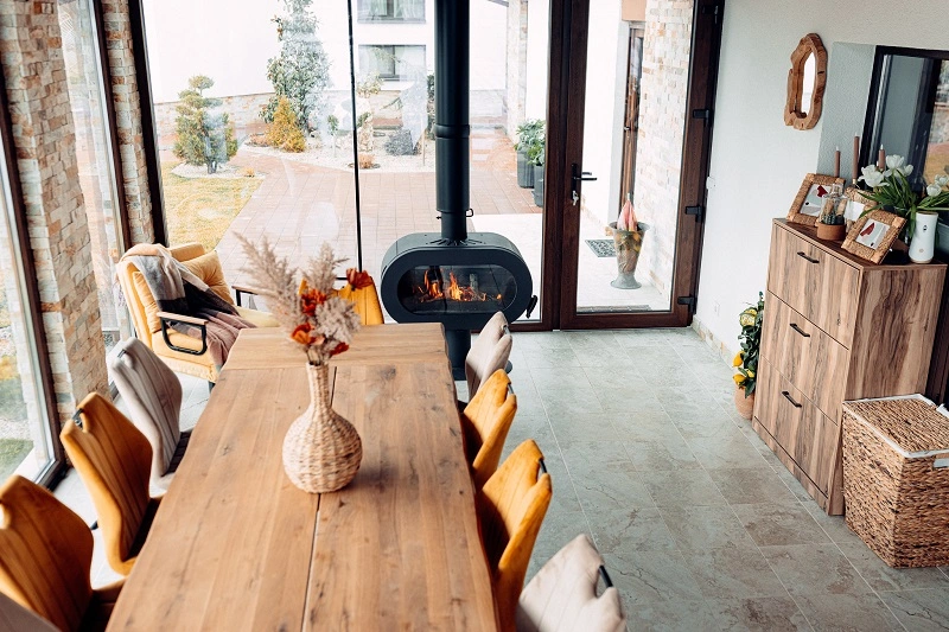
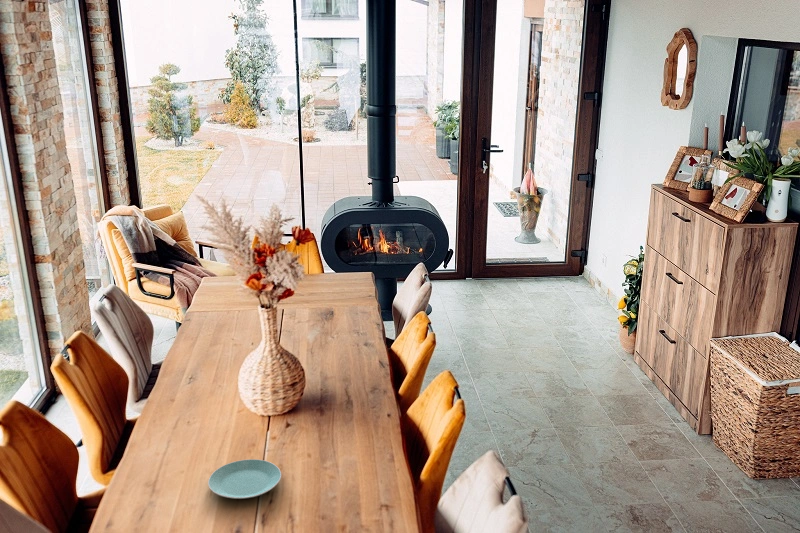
+ plate [207,458,282,500]
